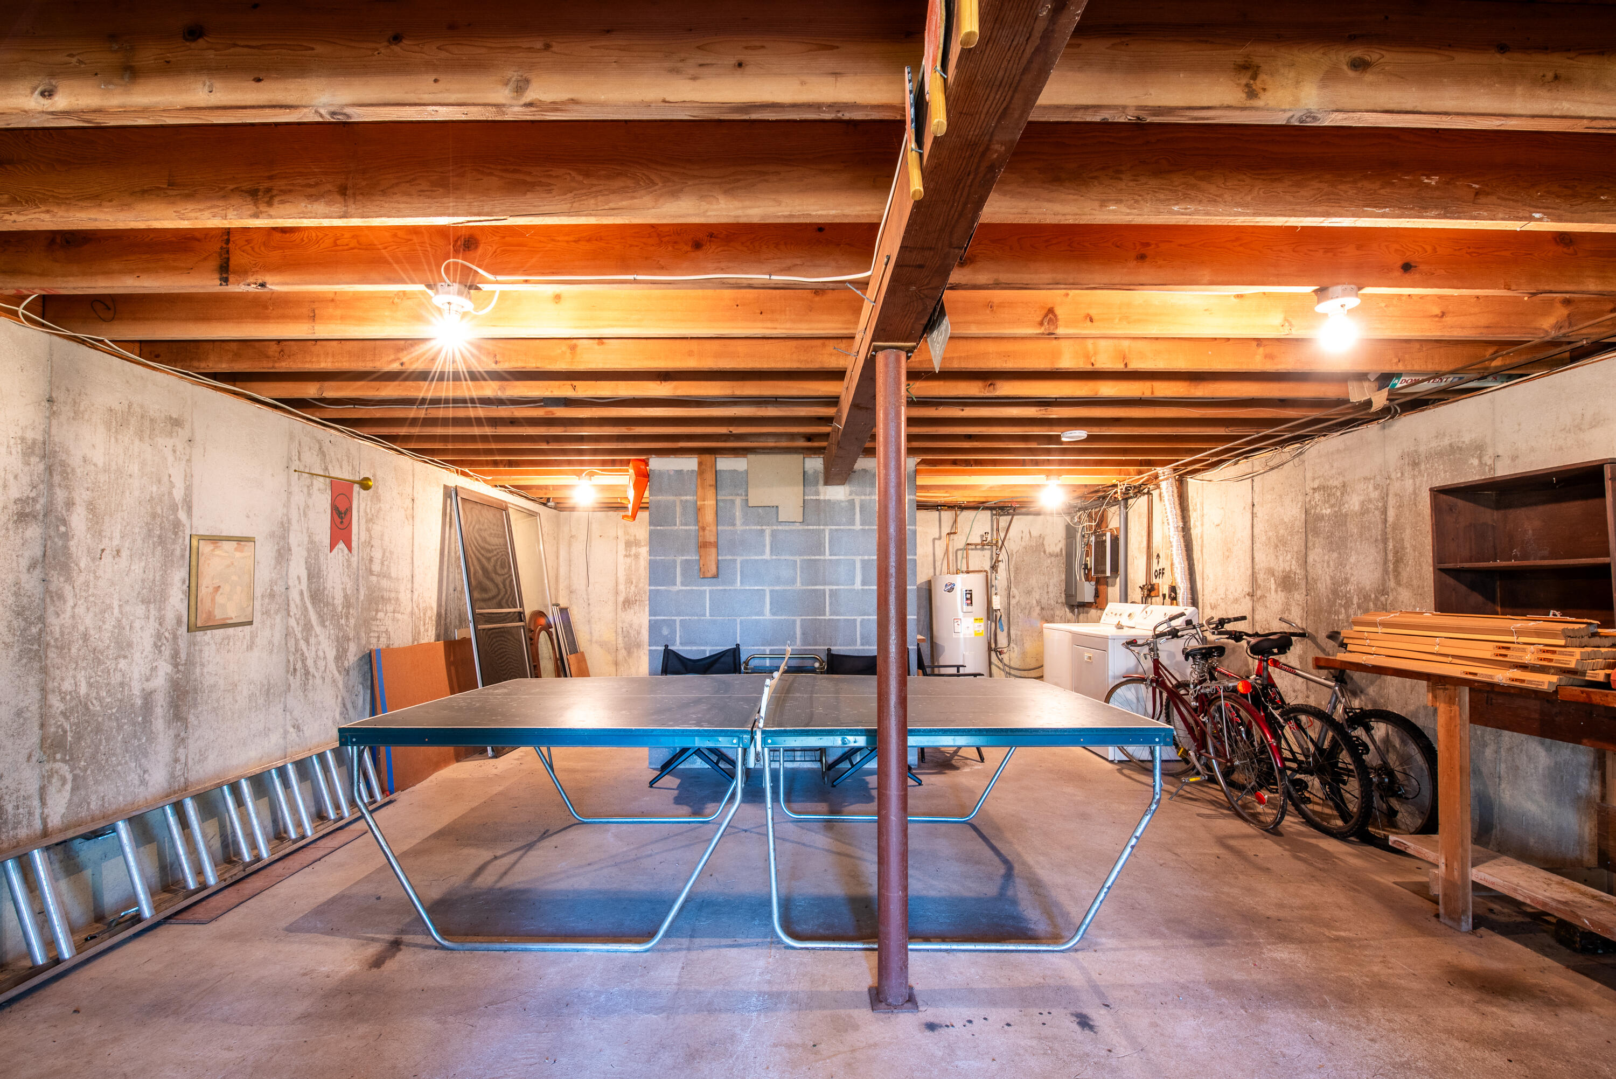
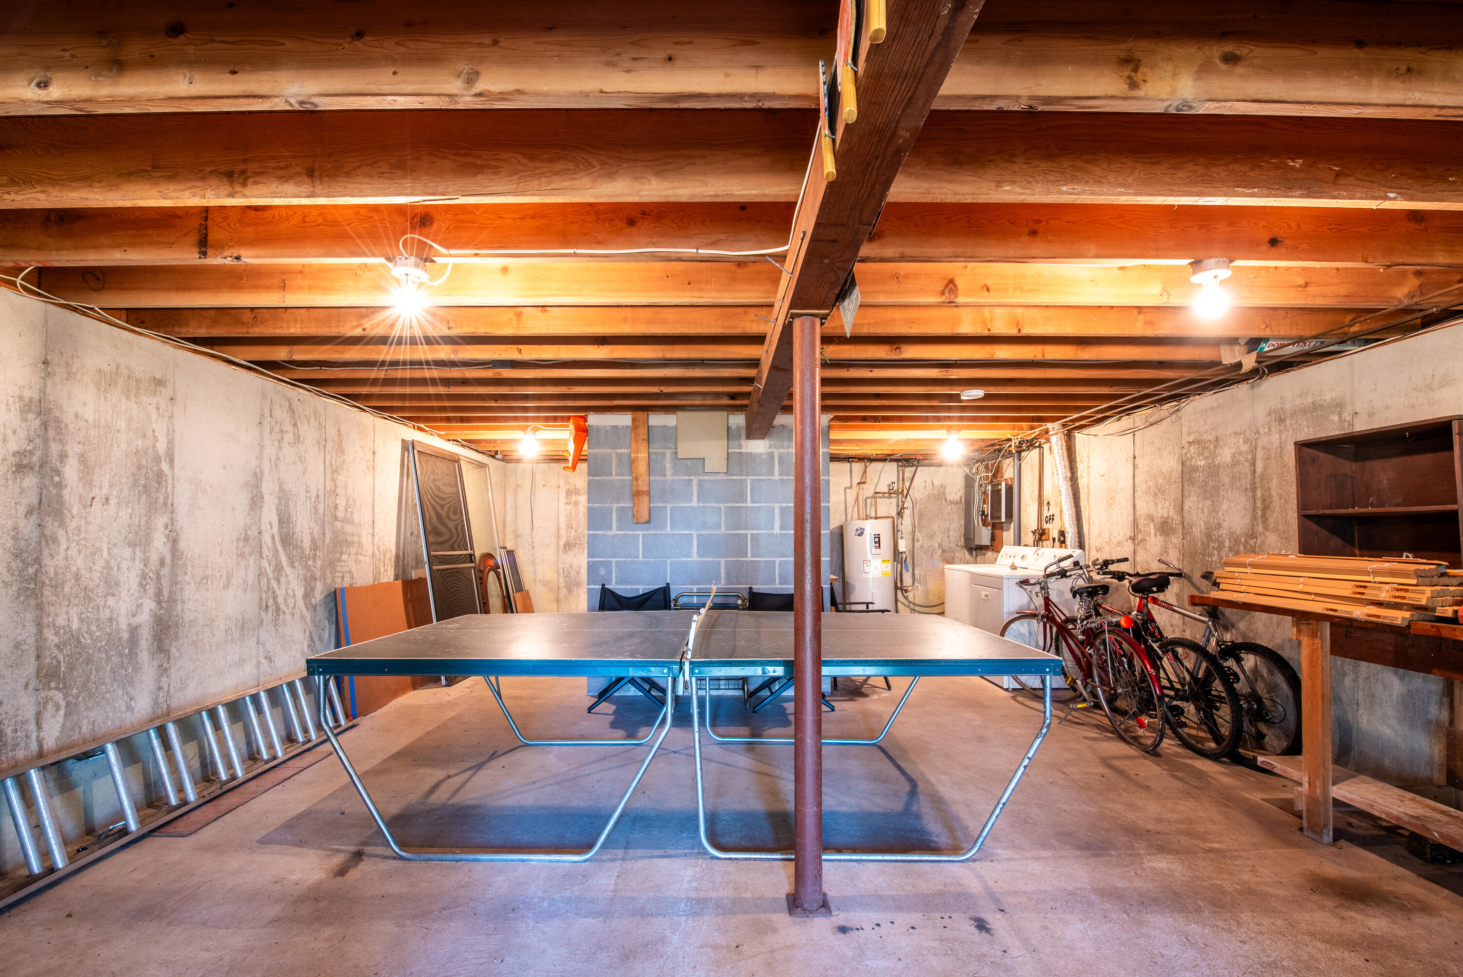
- wall art [187,533,255,633]
- pennant [293,468,373,554]
